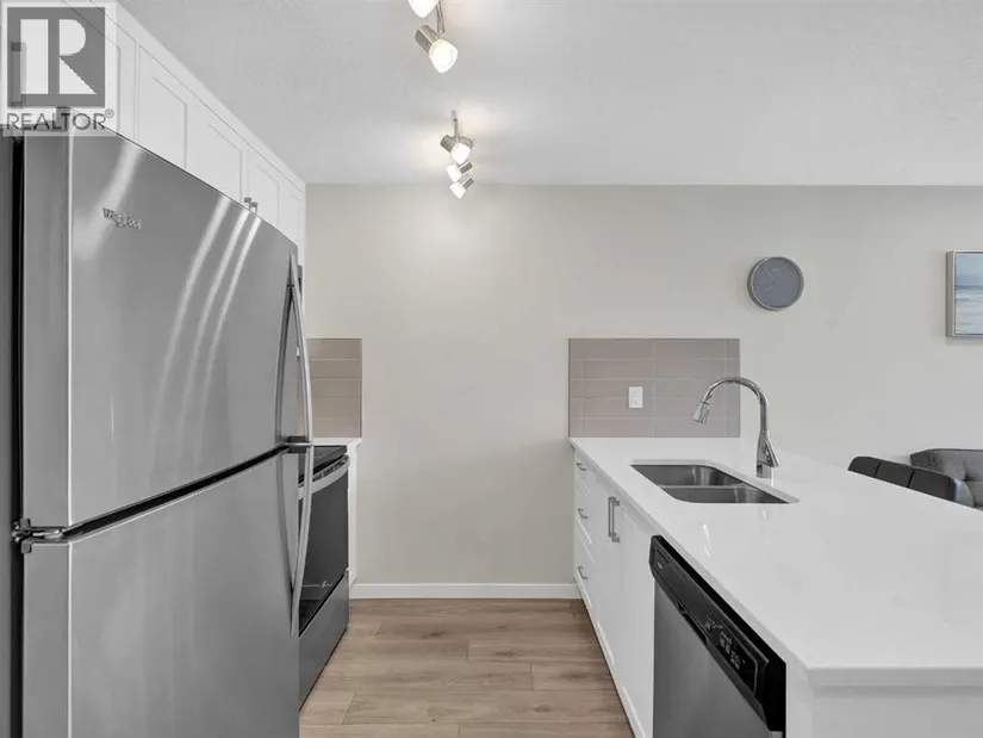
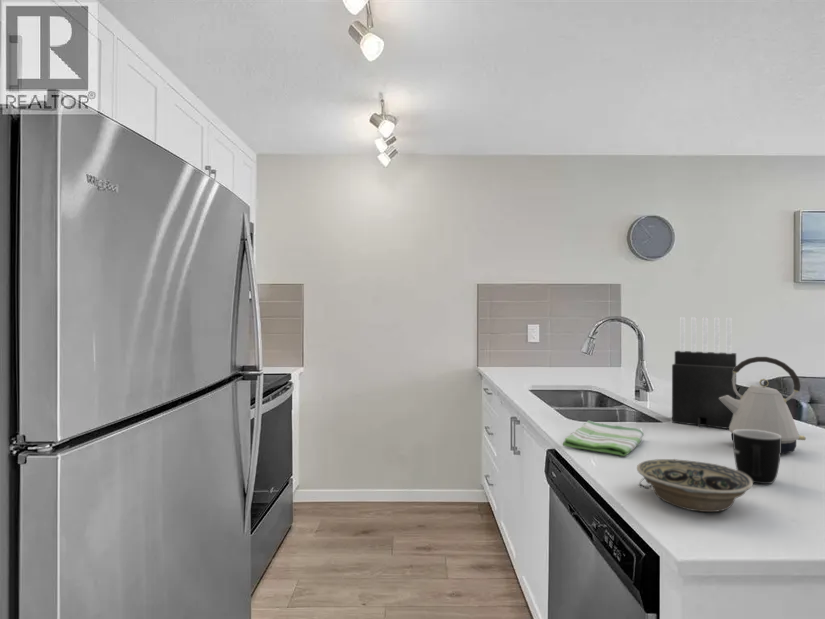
+ kettle [719,356,807,455]
+ dish towel [562,420,645,457]
+ knife block [671,316,737,430]
+ mug [732,430,781,485]
+ bowl [636,458,754,513]
